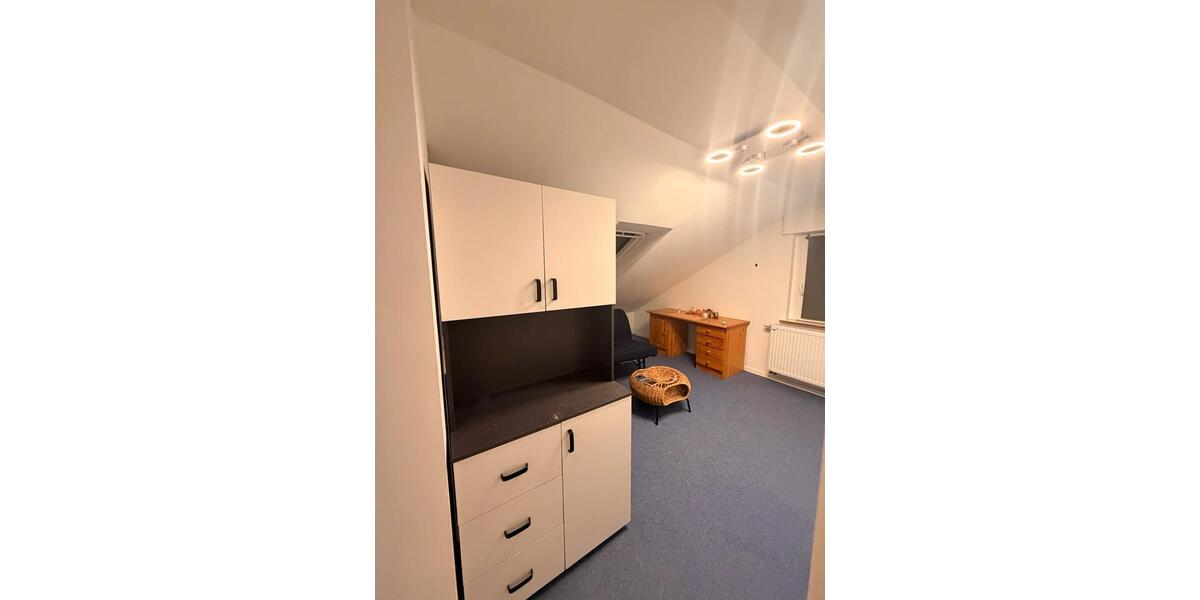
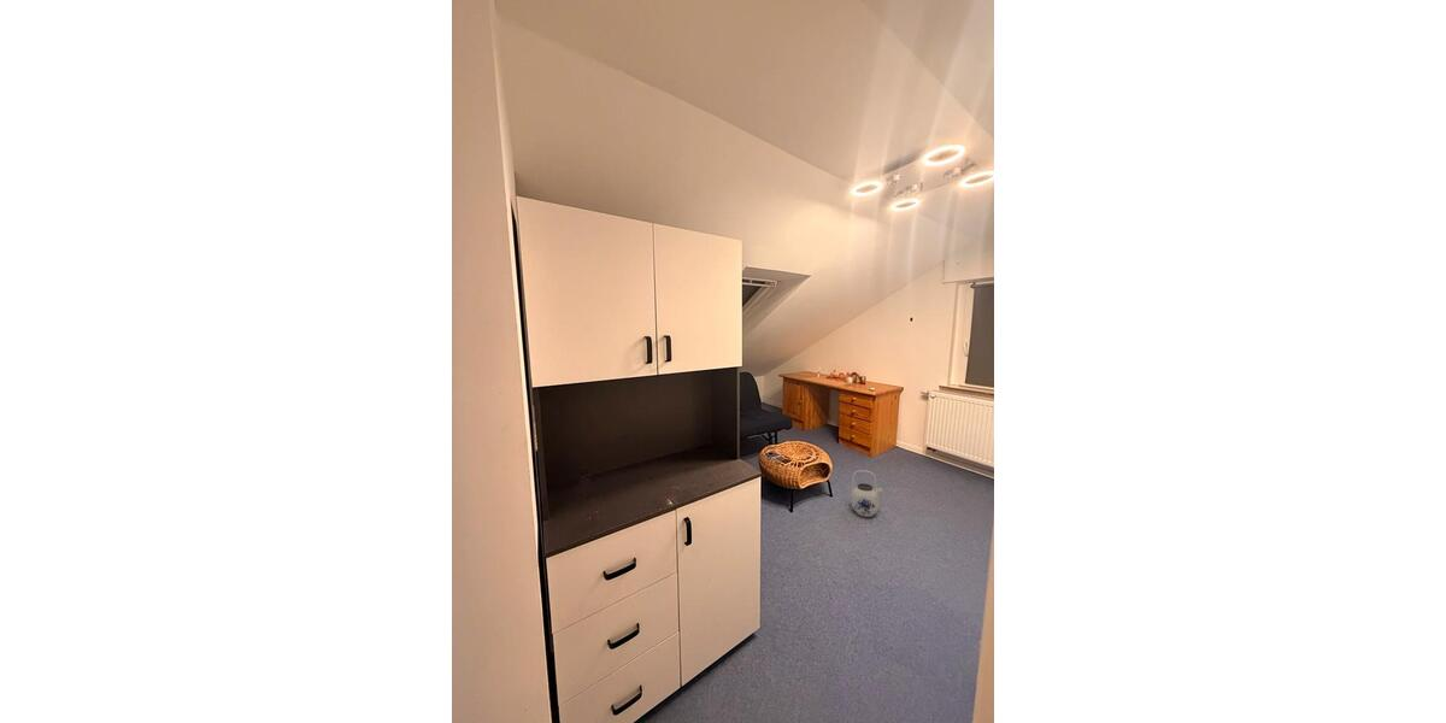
+ teapot [850,469,884,518]
